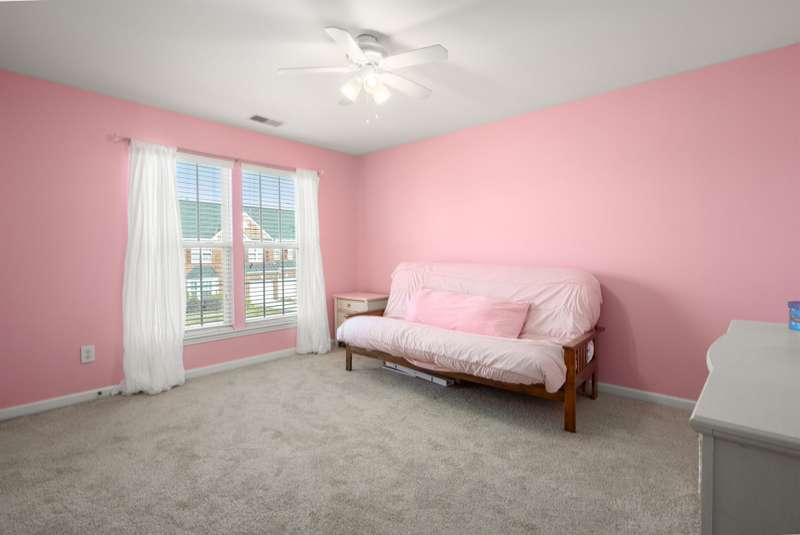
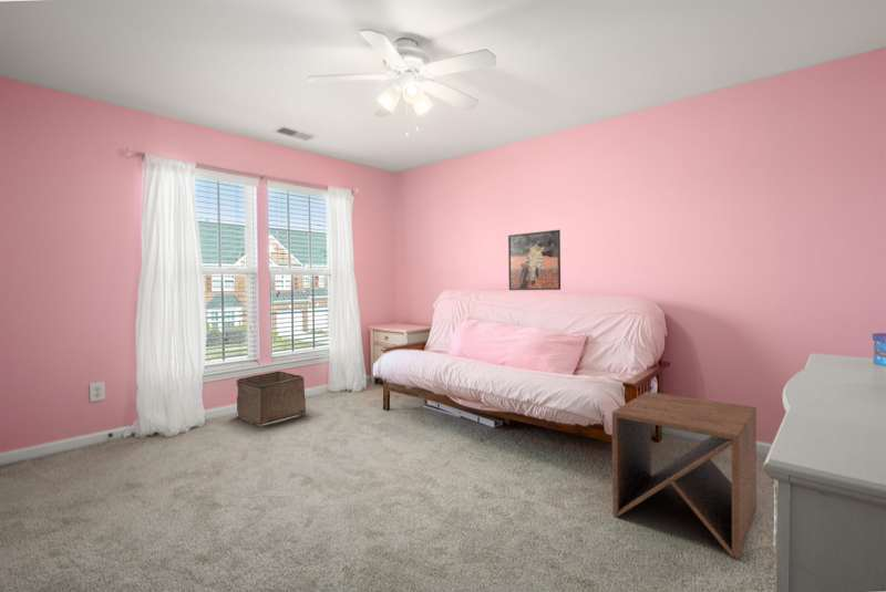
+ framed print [507,229,562,291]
+ side table [611,391,758,560]
+ storage bin [236,370,307,426]
